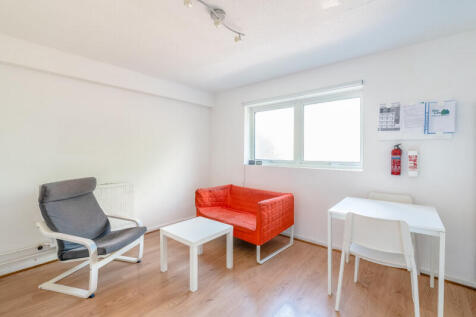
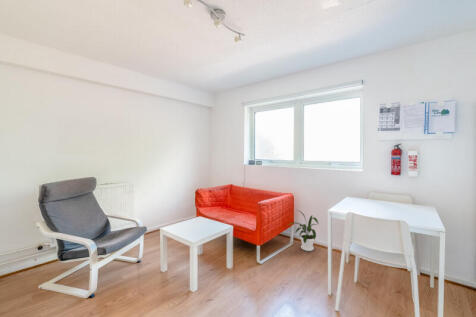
+ house plant [287,209,320,252]
